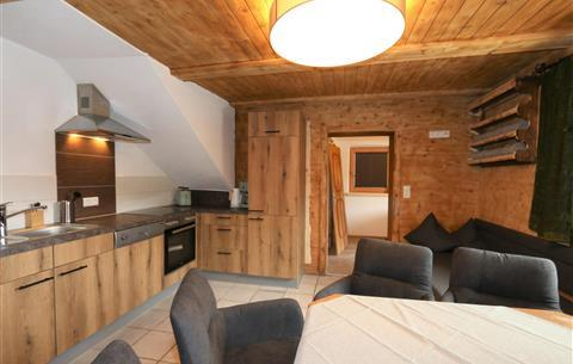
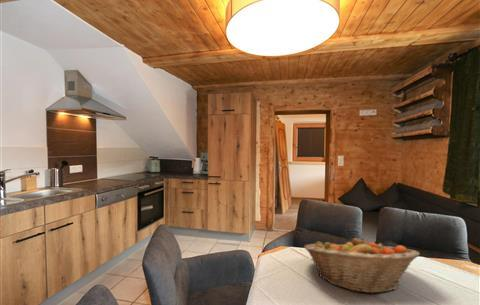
+ fruit basket [303,236,421,295]
